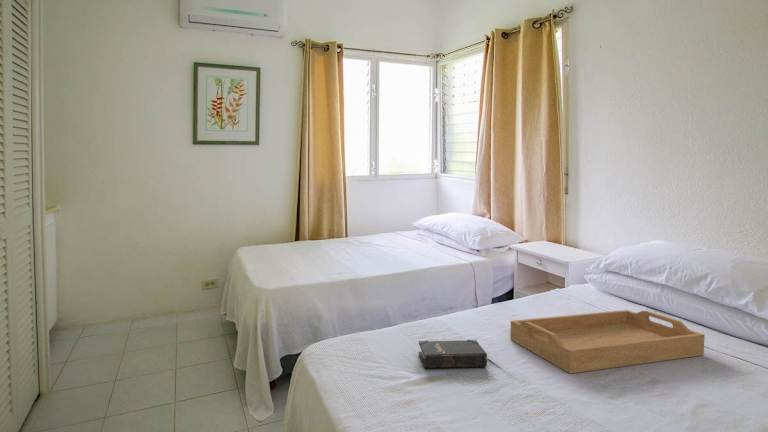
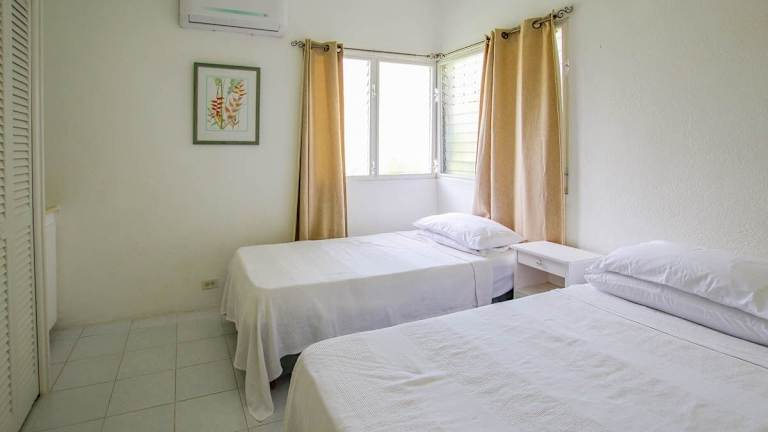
- serving tray [509,309,706,375]
- hardback book [418,339,488,369]
